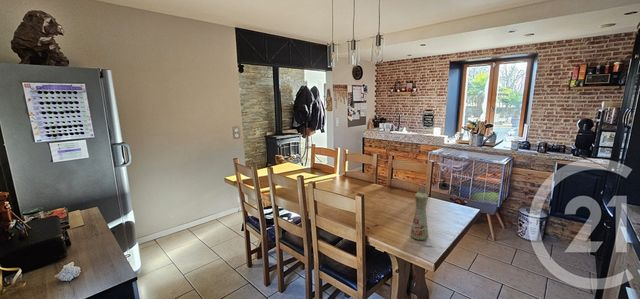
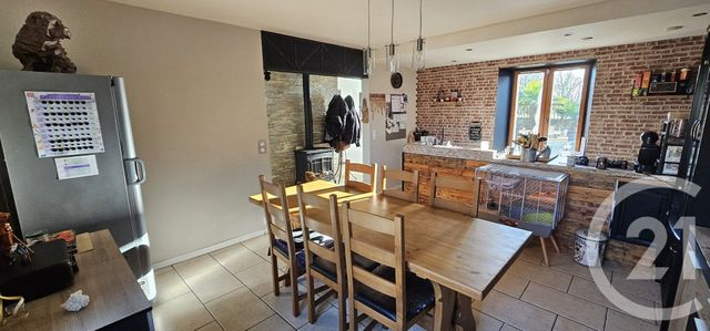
- bottle [410,184,430,241]
